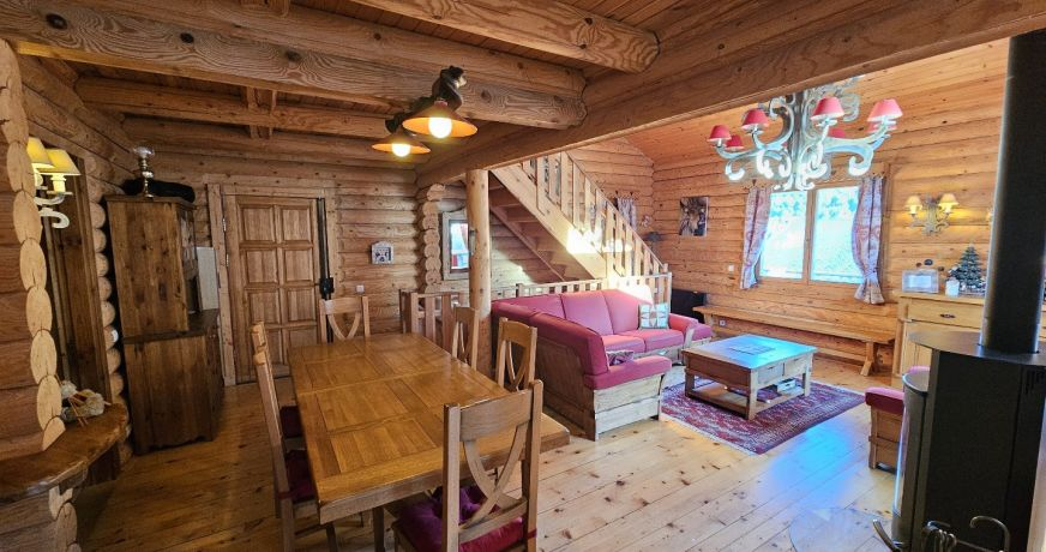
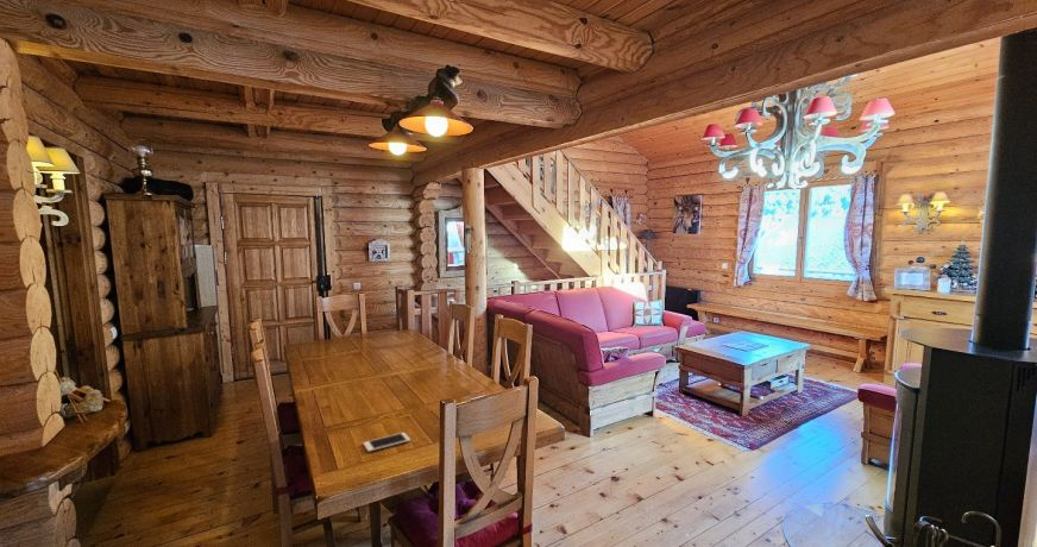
+ cell phone [362,432,411,453]
